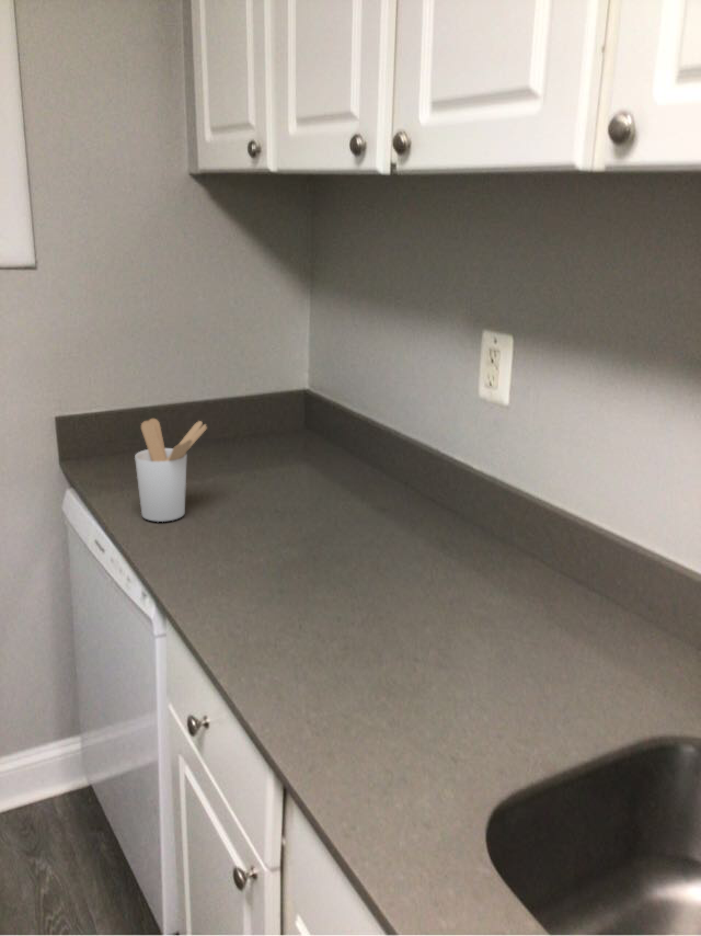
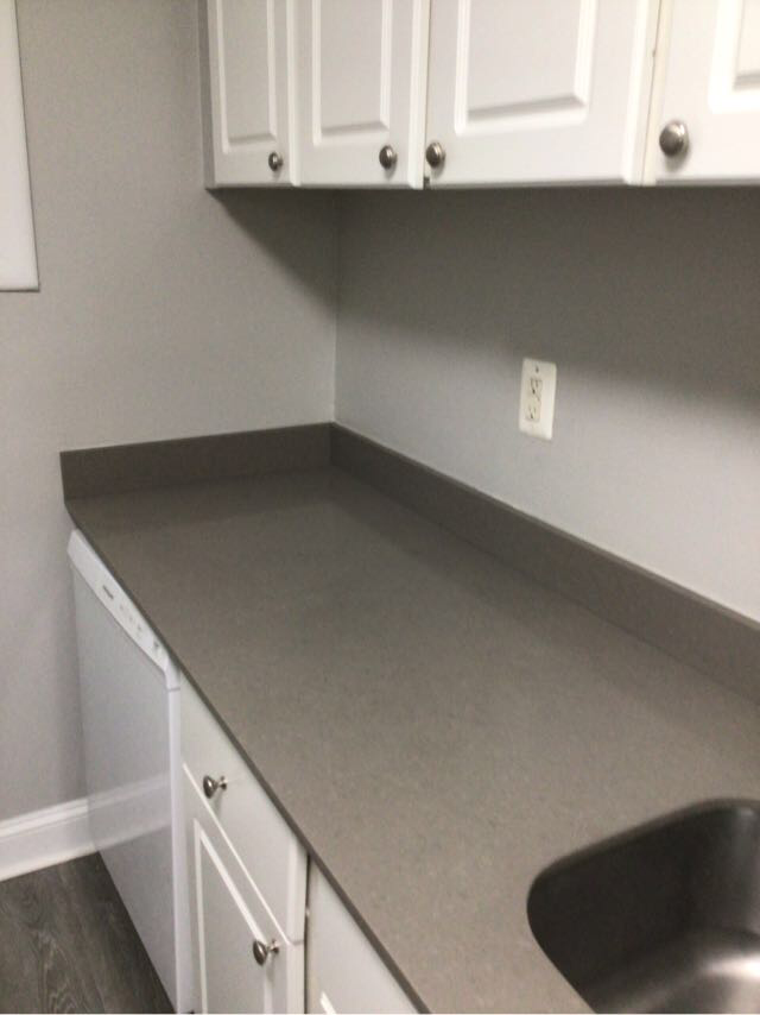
- utensil holder [134,418,208,523]
